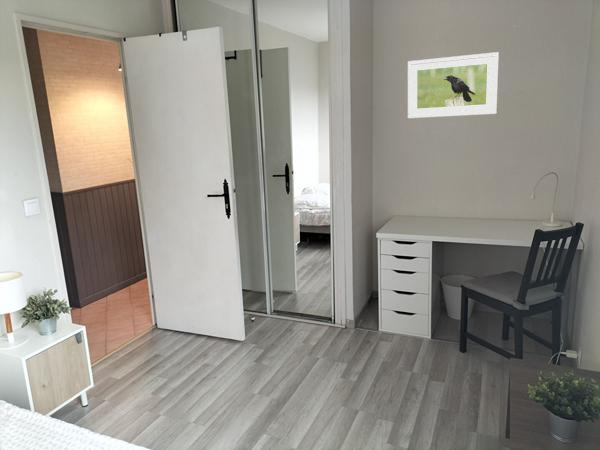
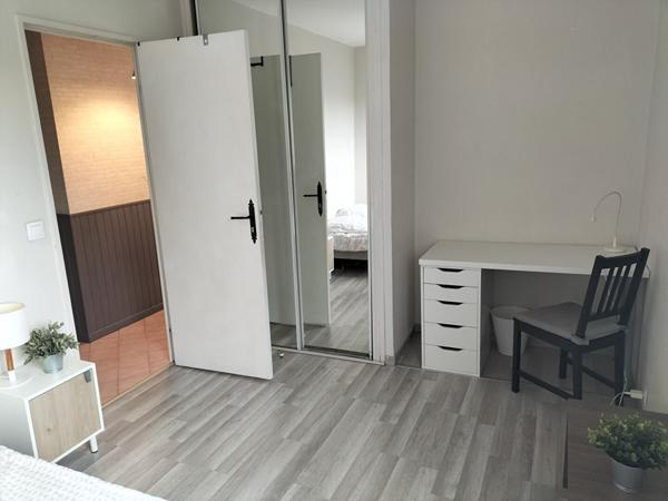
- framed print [407,51,500,119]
